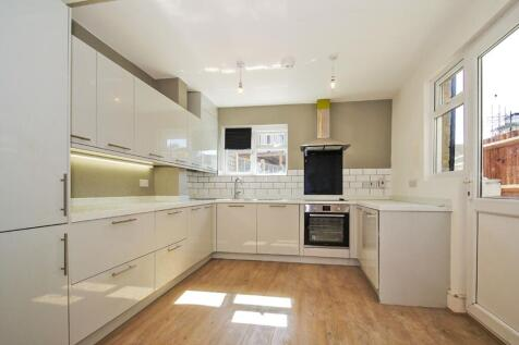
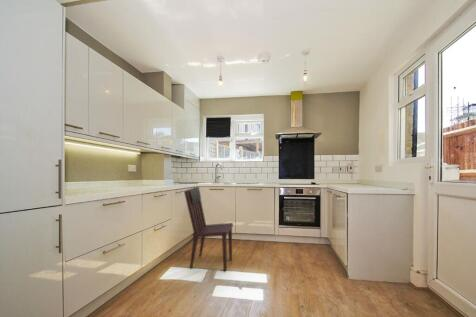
+ dining chair [183,186,234,272]
